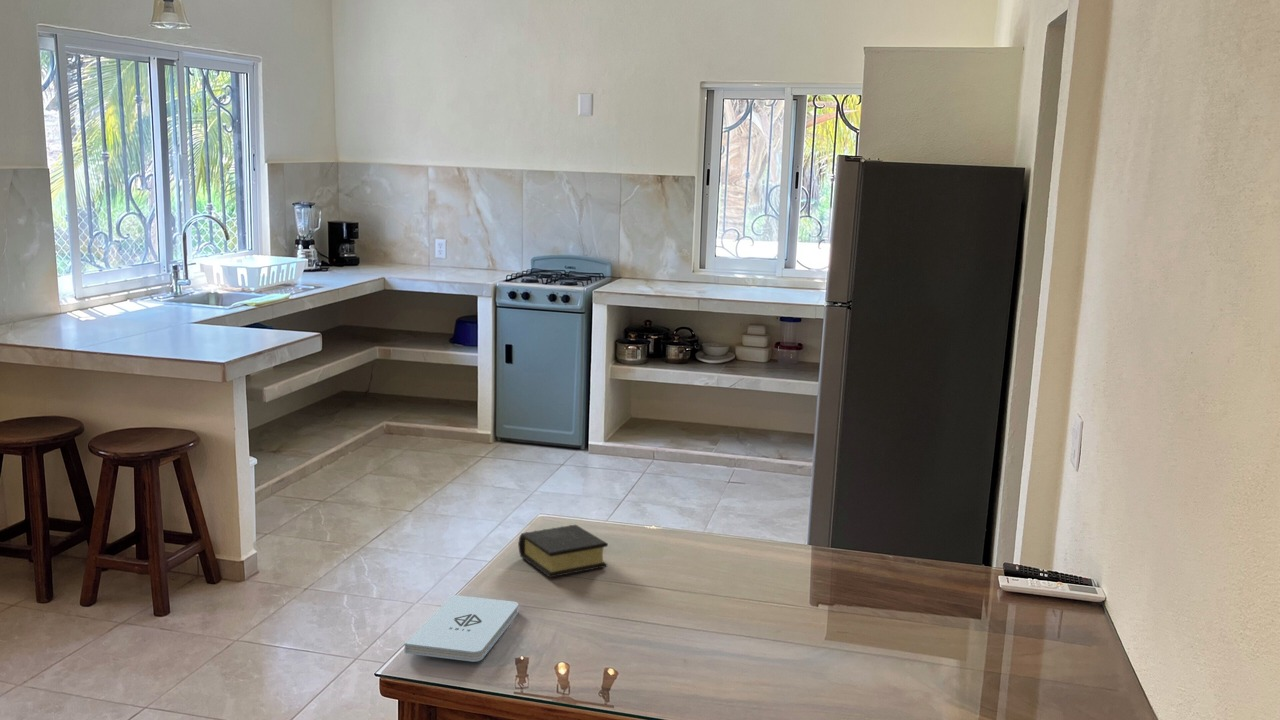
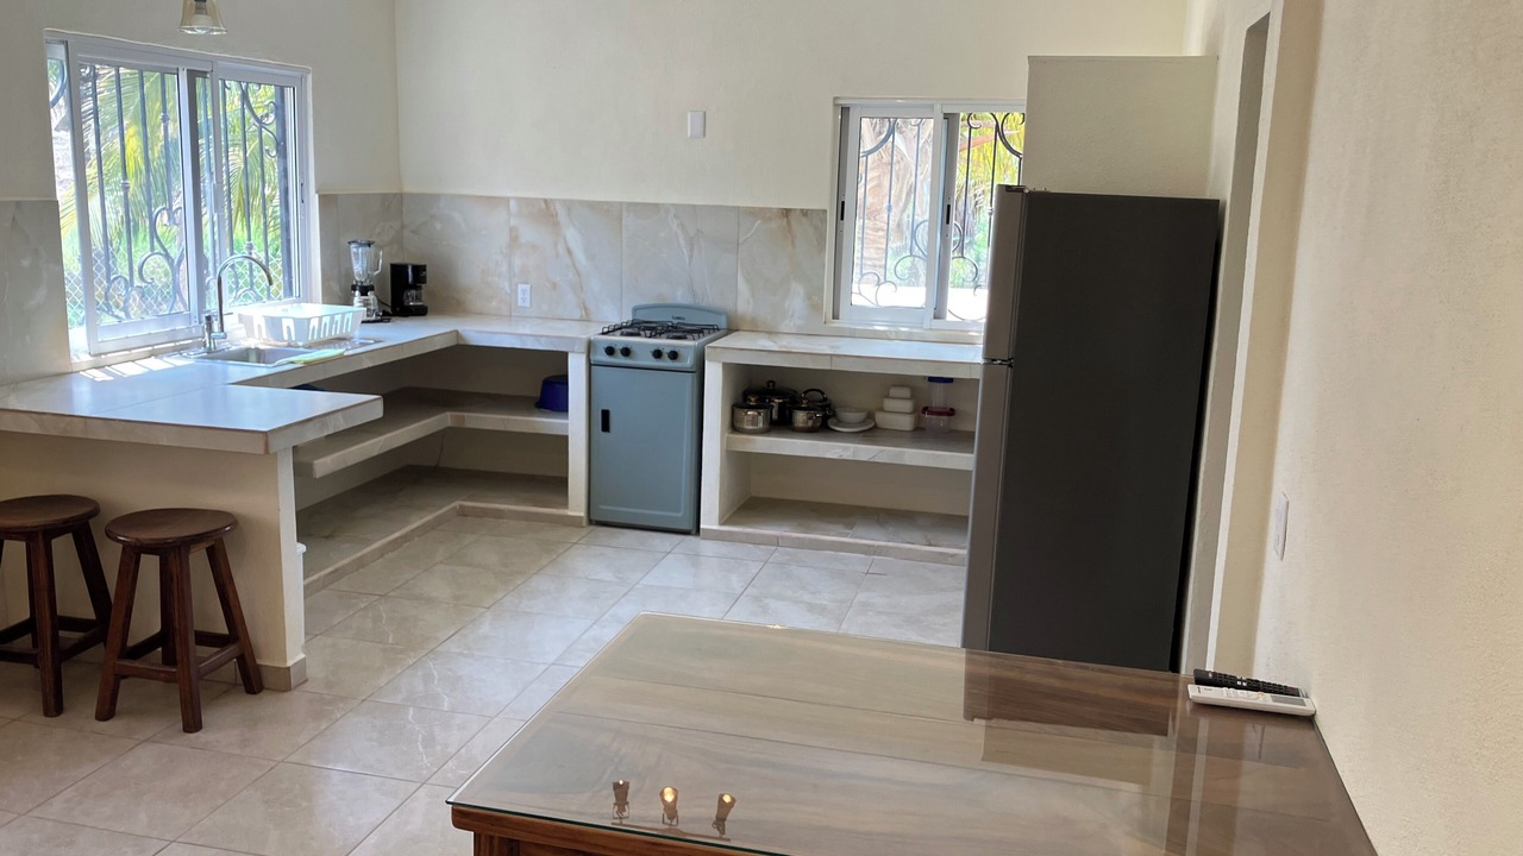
- book [517,524,609,579]
- notepad [404,594,519,663]
